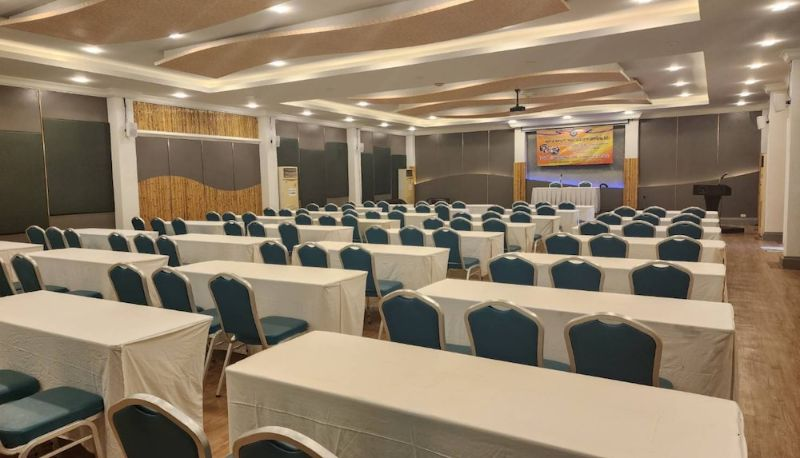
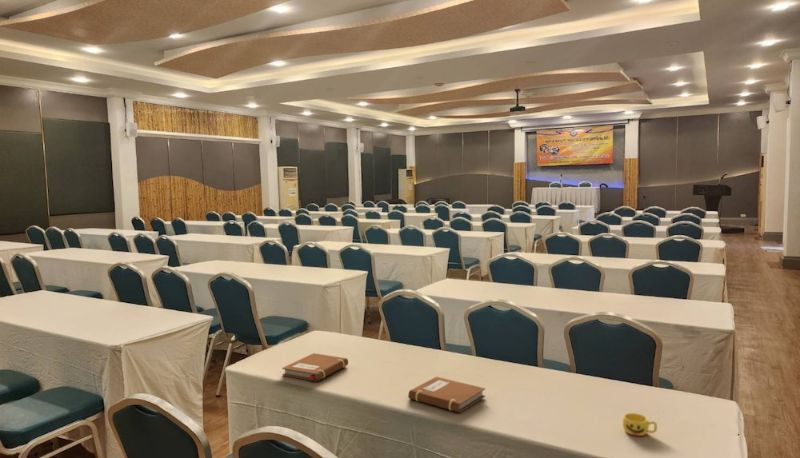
+ notebook [407,376,486,414]
+ cup [622,412,658,437]
+ notebook [281,352,349,382]
